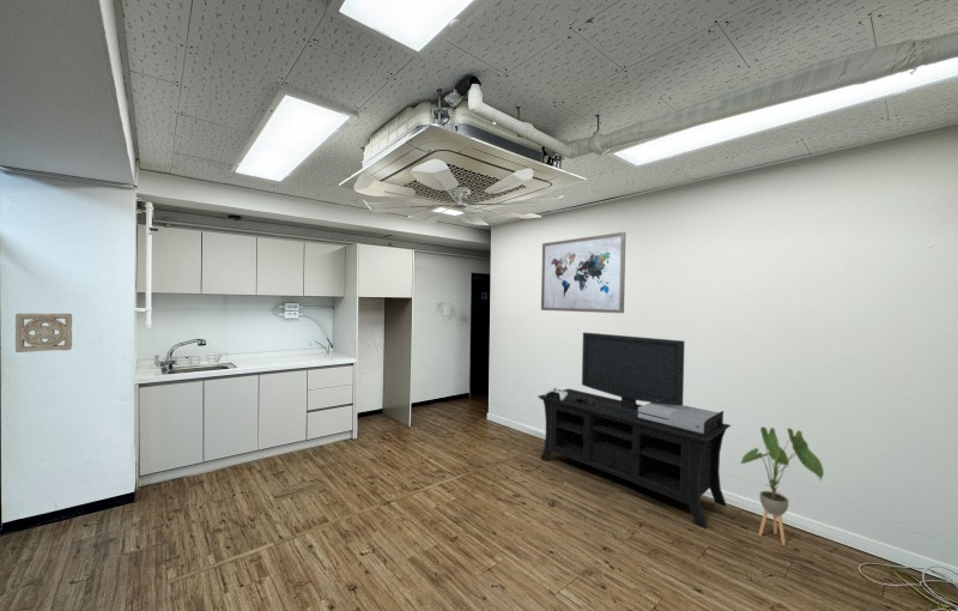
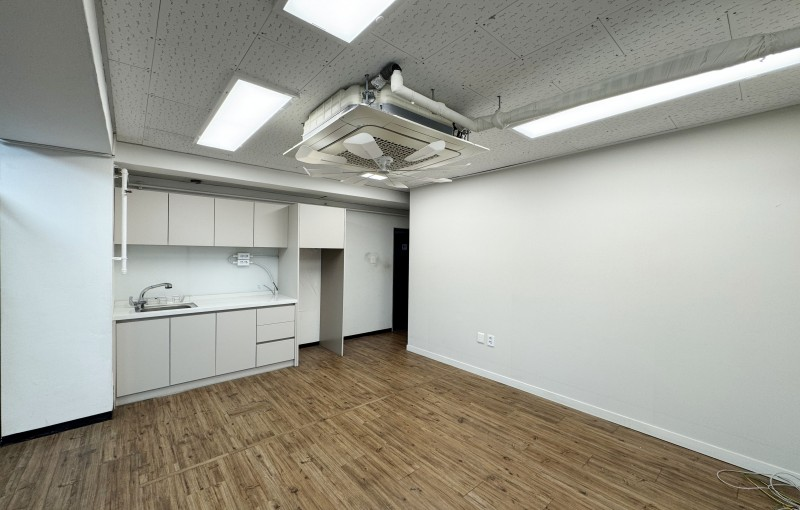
- media console [536,332,732,530]
- wall ornament [14,313,73,353]
- house plant [739,425,825,546]
- wall art [540,231,627,314]
